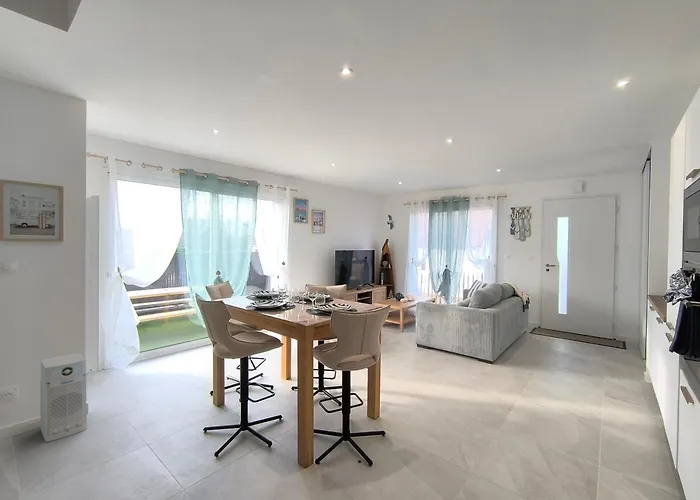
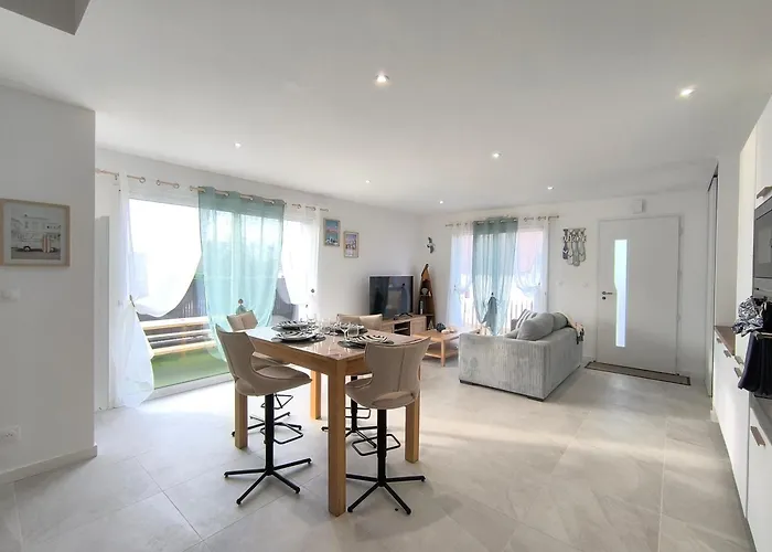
- air purifier [40,353,88,443]
